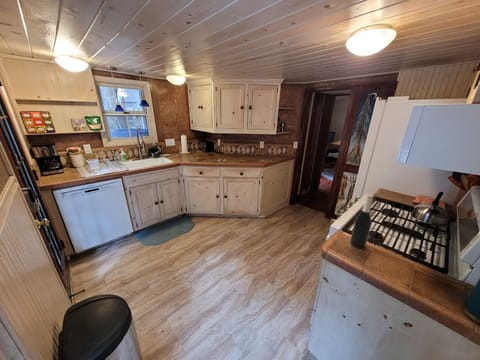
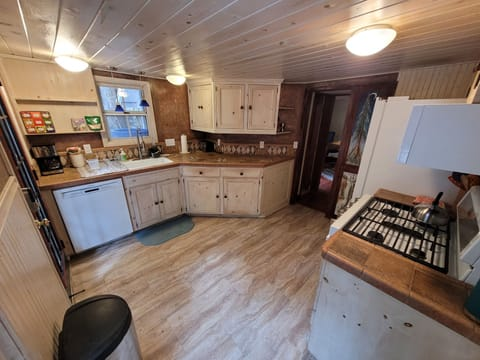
- wine bottle [349,195,374,249]
